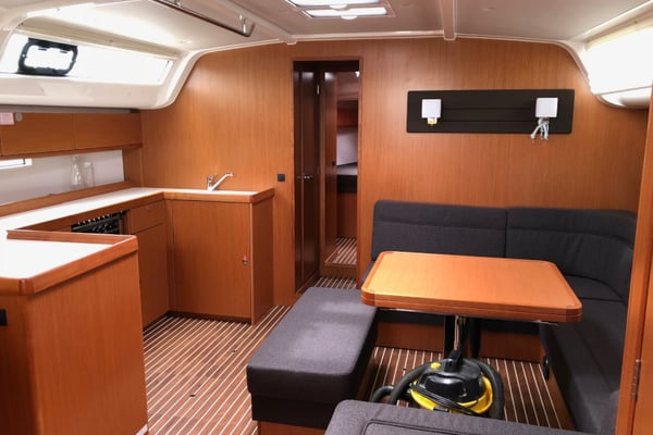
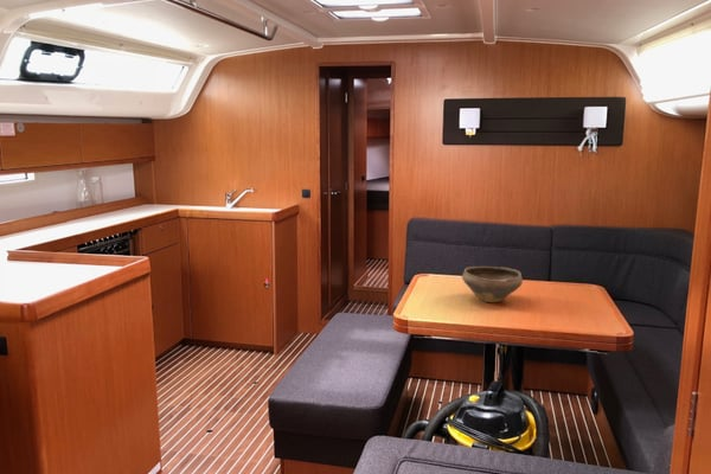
+ bowl [461,265,524,303]
